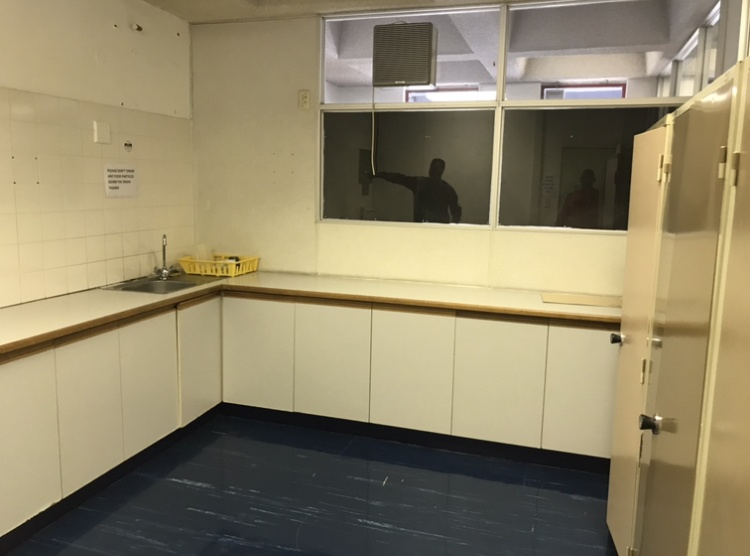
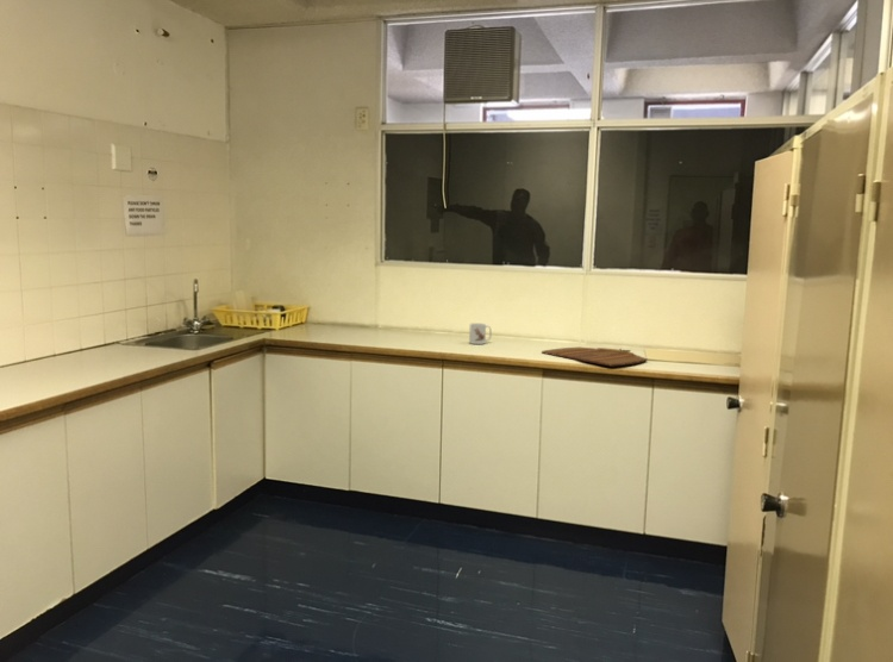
+ mug [468,321,493,345]
+ cutting board [541,346,649,368]
